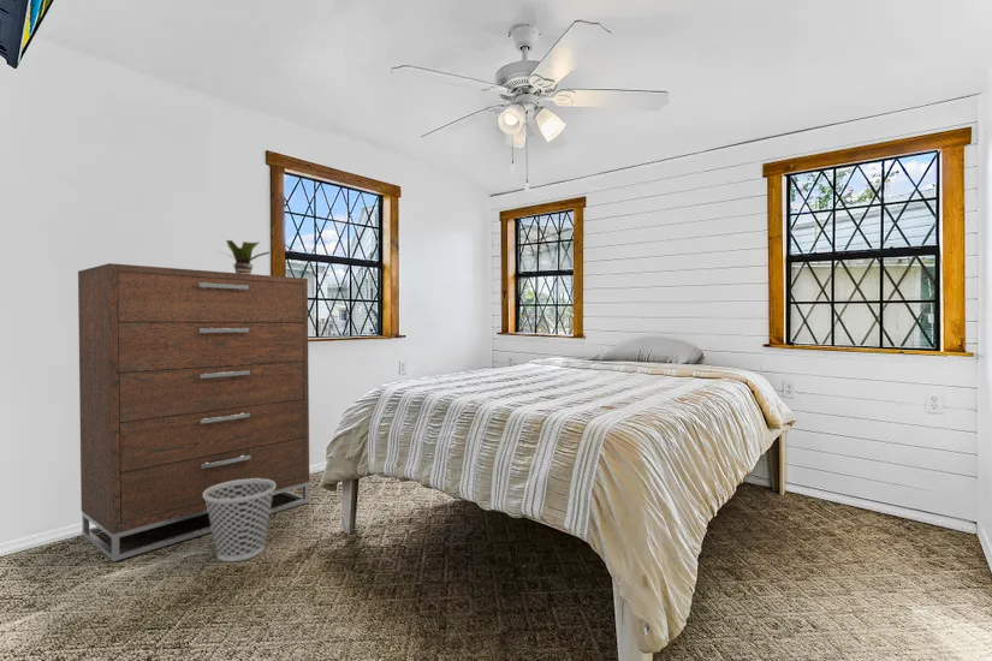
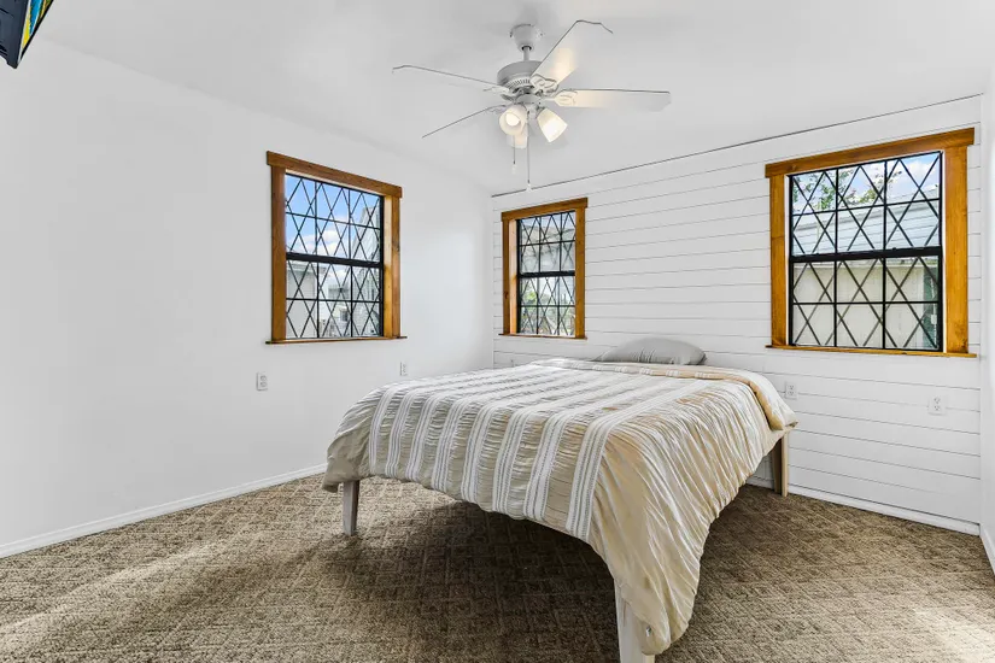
- wastebasket [203,478,275,562]
- dresser [77,262,310,562]
- potted plant [218,239,272,274]
